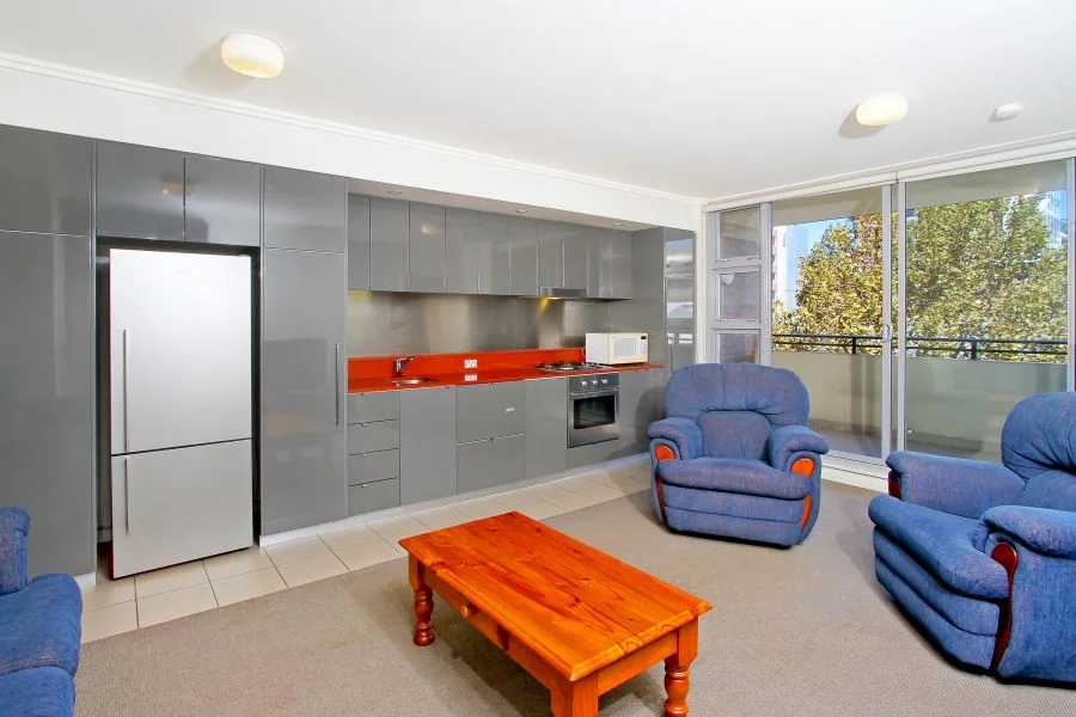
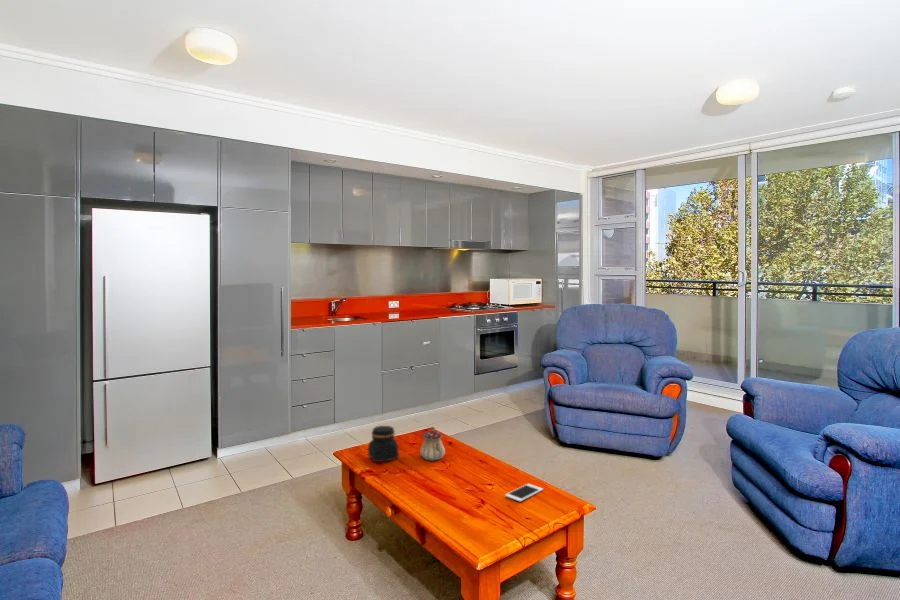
+ cell phone [504,483,544,502]
+ jar [367,425,400,463]
+ teapot [419,426,446,462]
